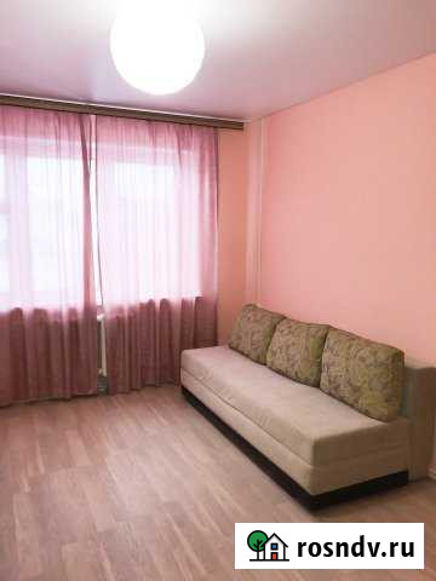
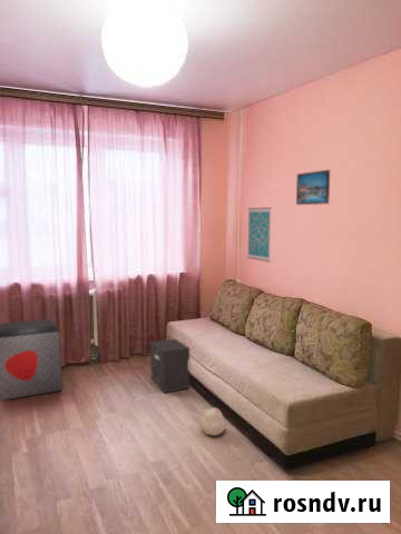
+ speaker [149,338,190,394]
+ plush toy [200,407,226,436]
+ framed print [295,169,331,206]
+ wall art [246,206,273,263]
+ storage bin [0,317,62,402]
